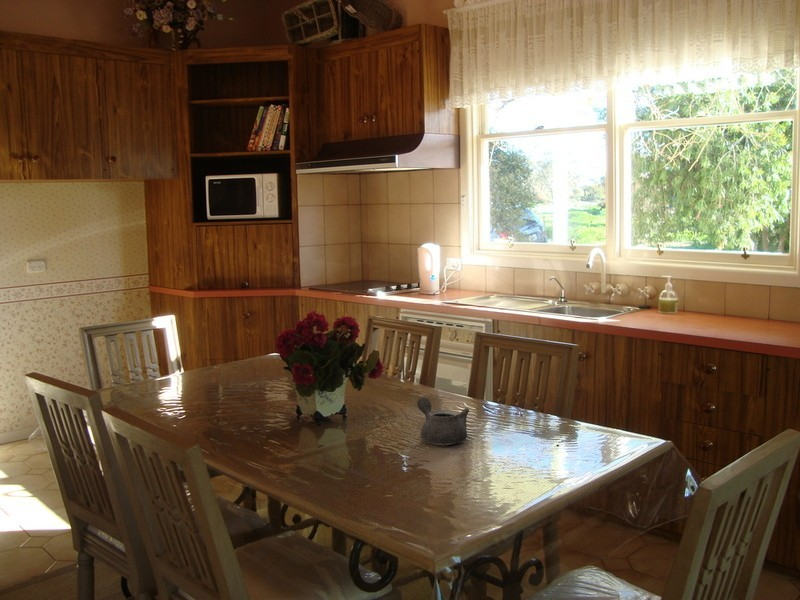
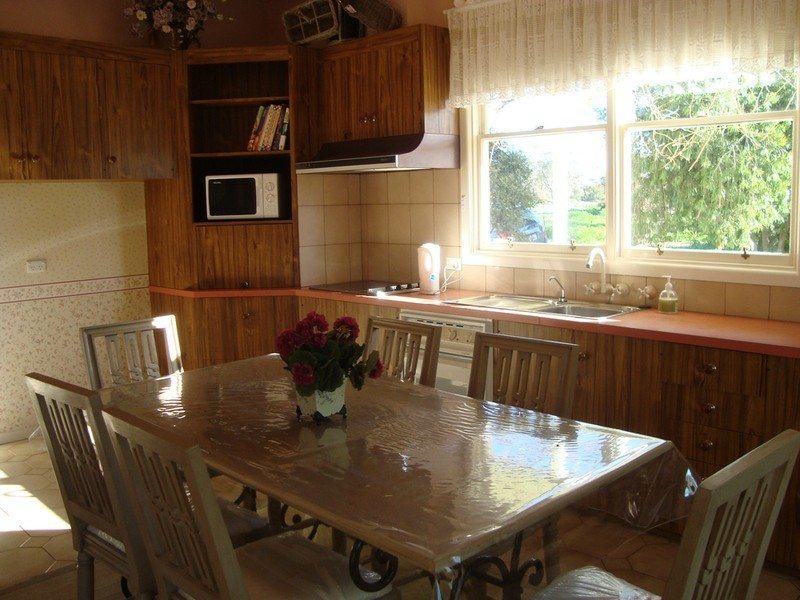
- teapot [416,396,470,446]
